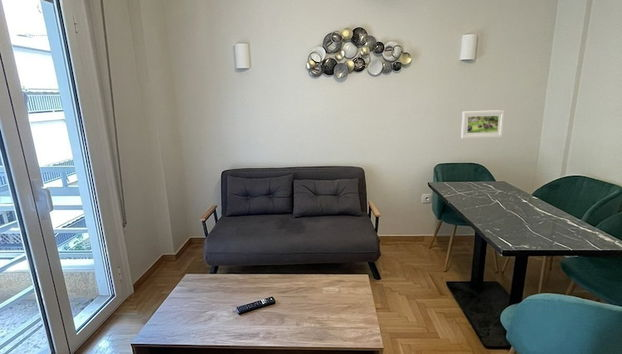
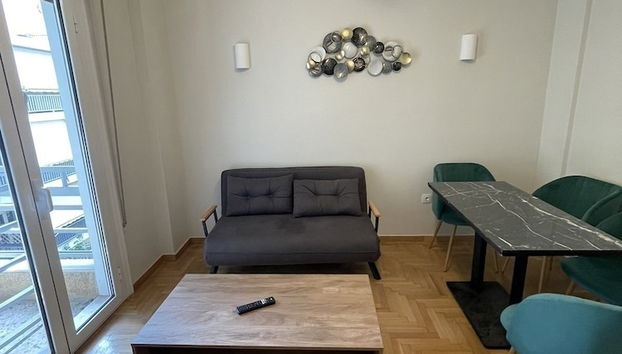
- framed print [460,109,506,139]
